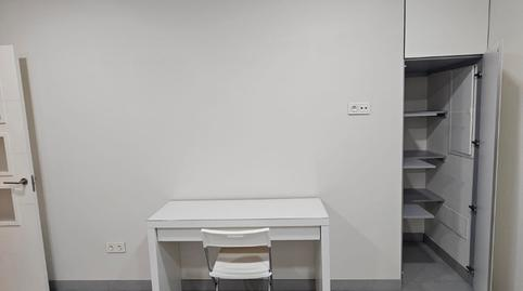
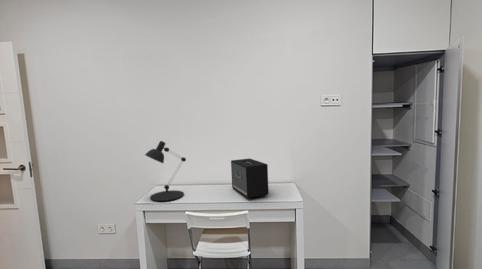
+ desk lamp [144,140,187,202]
+ speaker [230,157,270,200]
